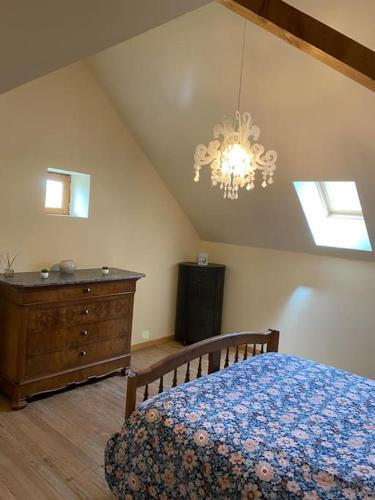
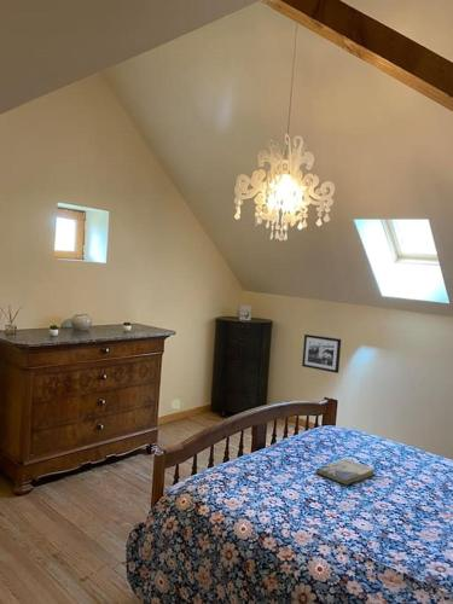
+ book [315,458,376,487]
+ picture frame [301,333,342,374]
